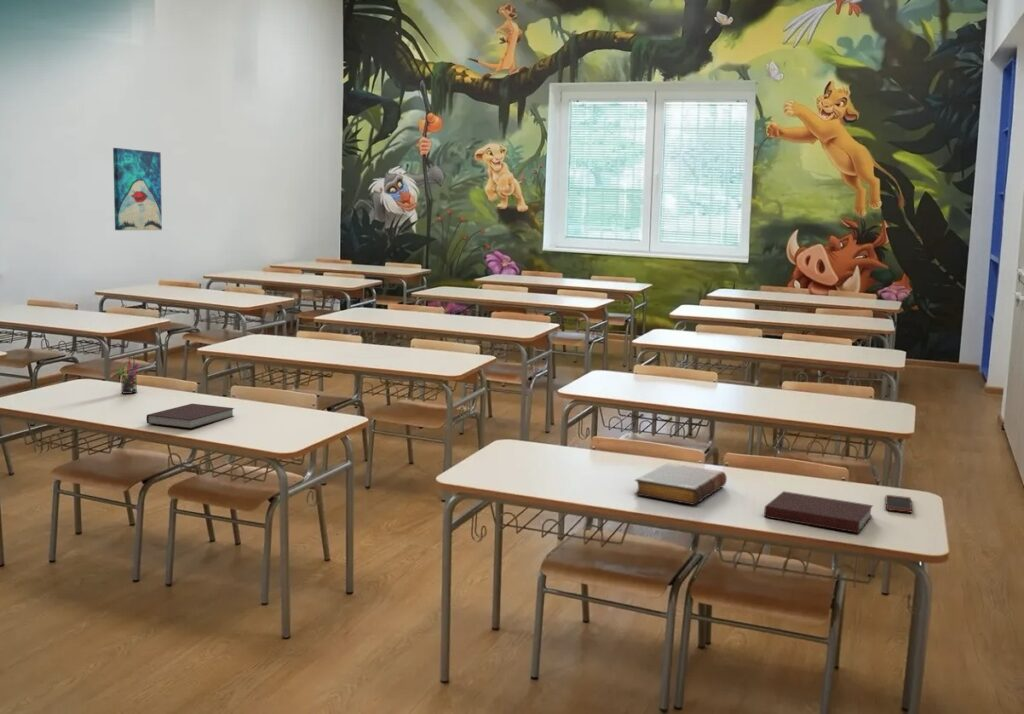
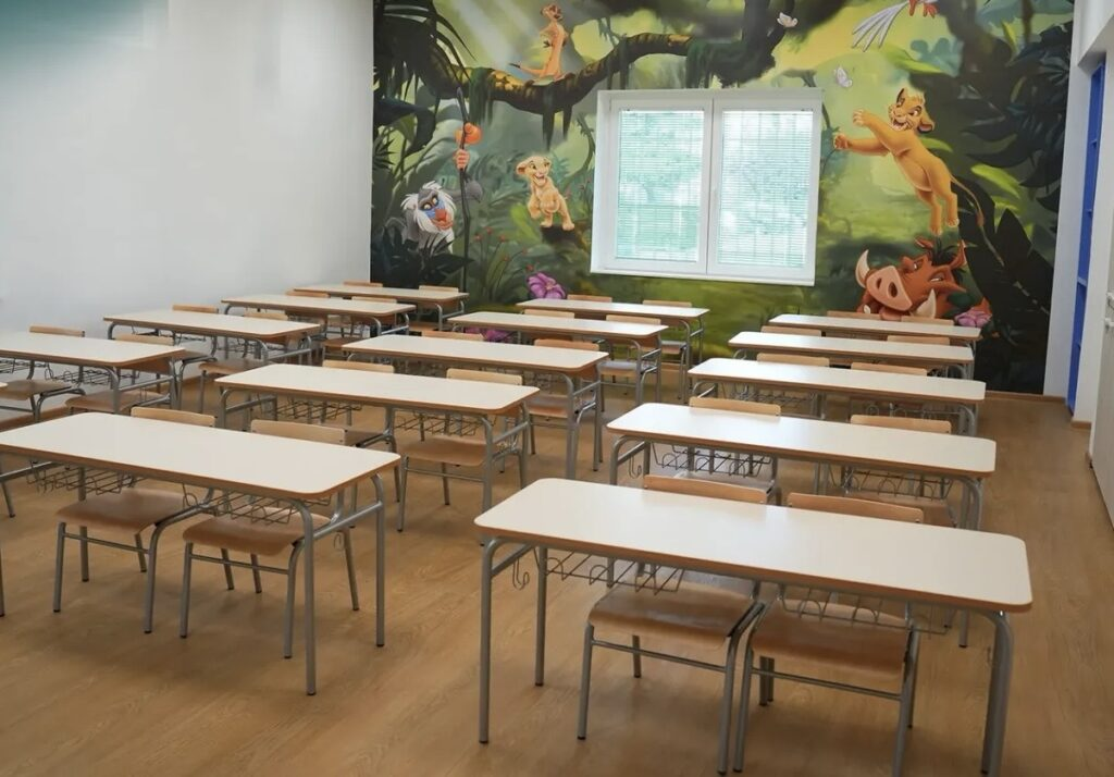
- notebook [146,403,235,430]
- wall art [112,147,163,231]
- pen holder [115,360,140,395]
- notebook [763,490,874,534]
- book [633,462,728,506]
- smartphone [885,494,913,514]
